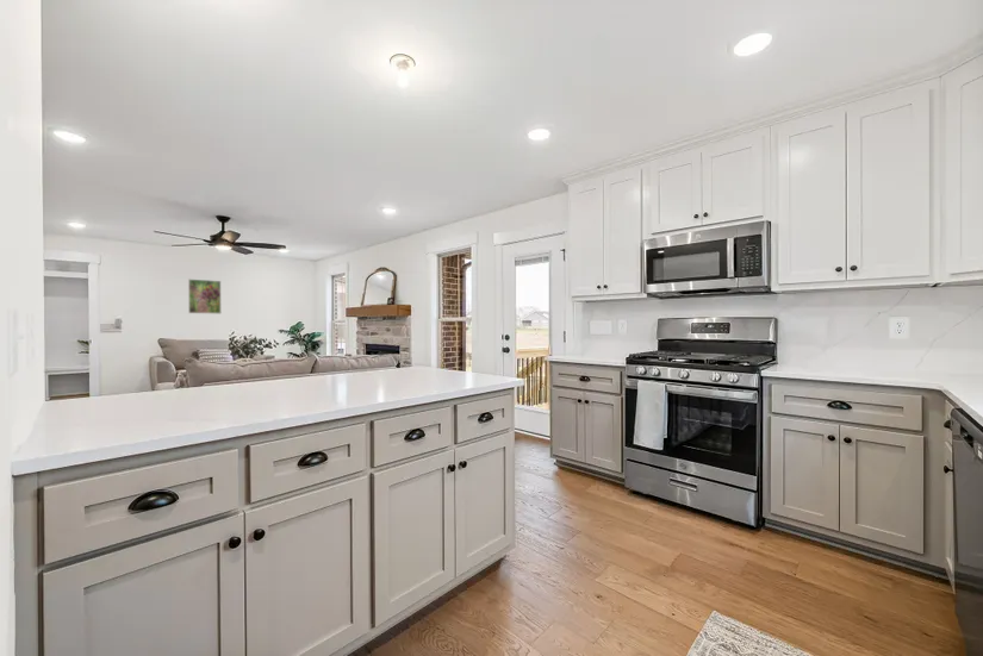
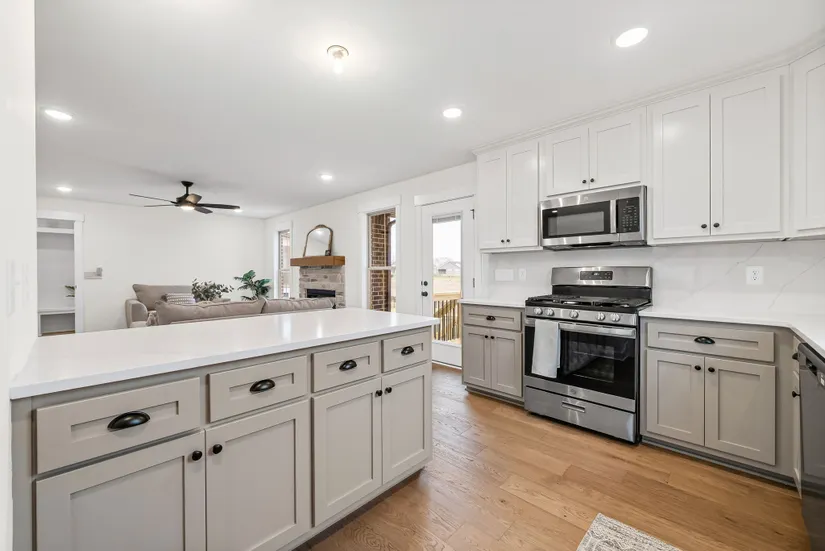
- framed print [187,277,222,314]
